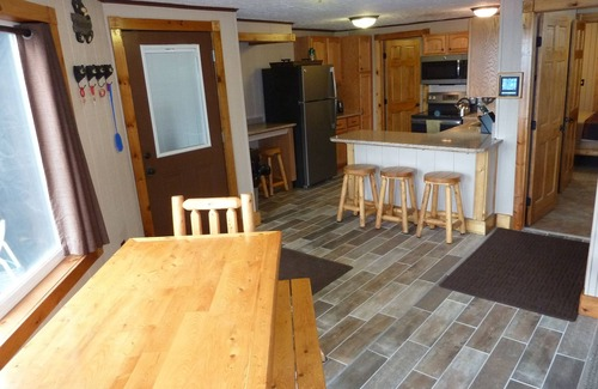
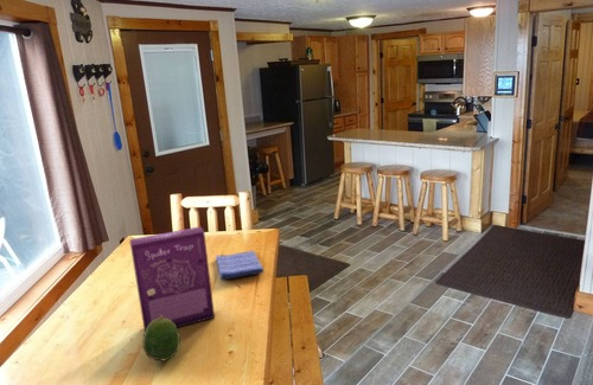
+ dish towel [215,250,264,281]
+ fruit [141,315,181,361]
+ cereal box [128,225,216,333]
